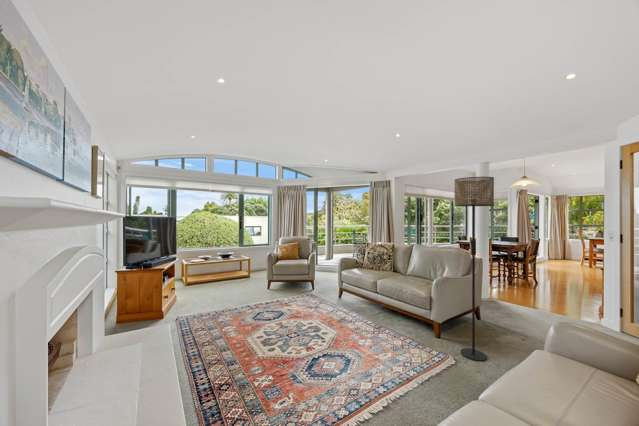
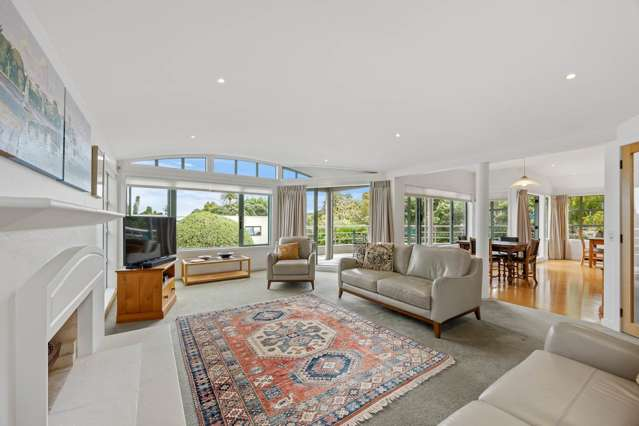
- floor lamp [453,176,495,362]
